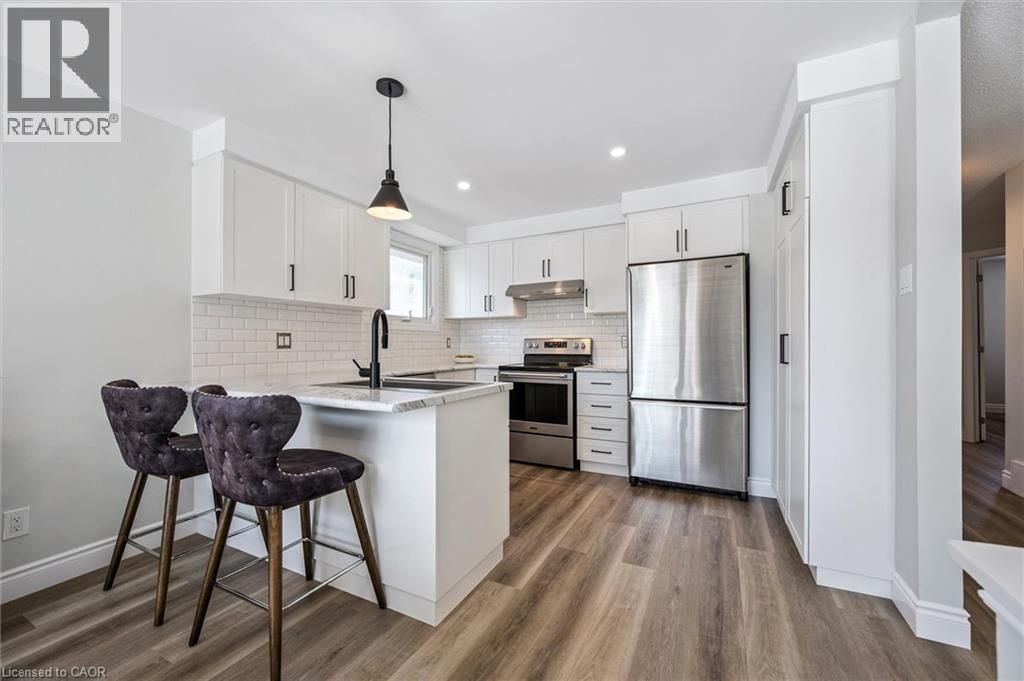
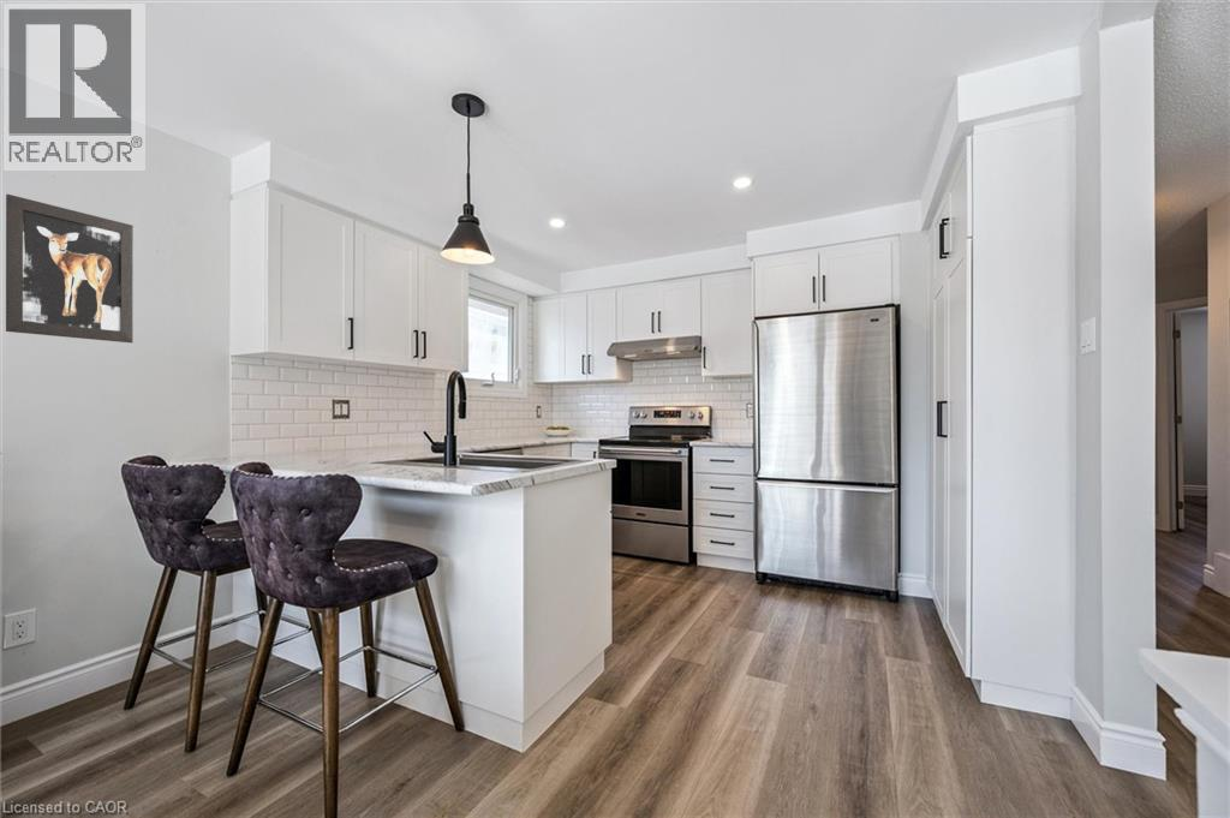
+ wall art [5,193,135,344]
